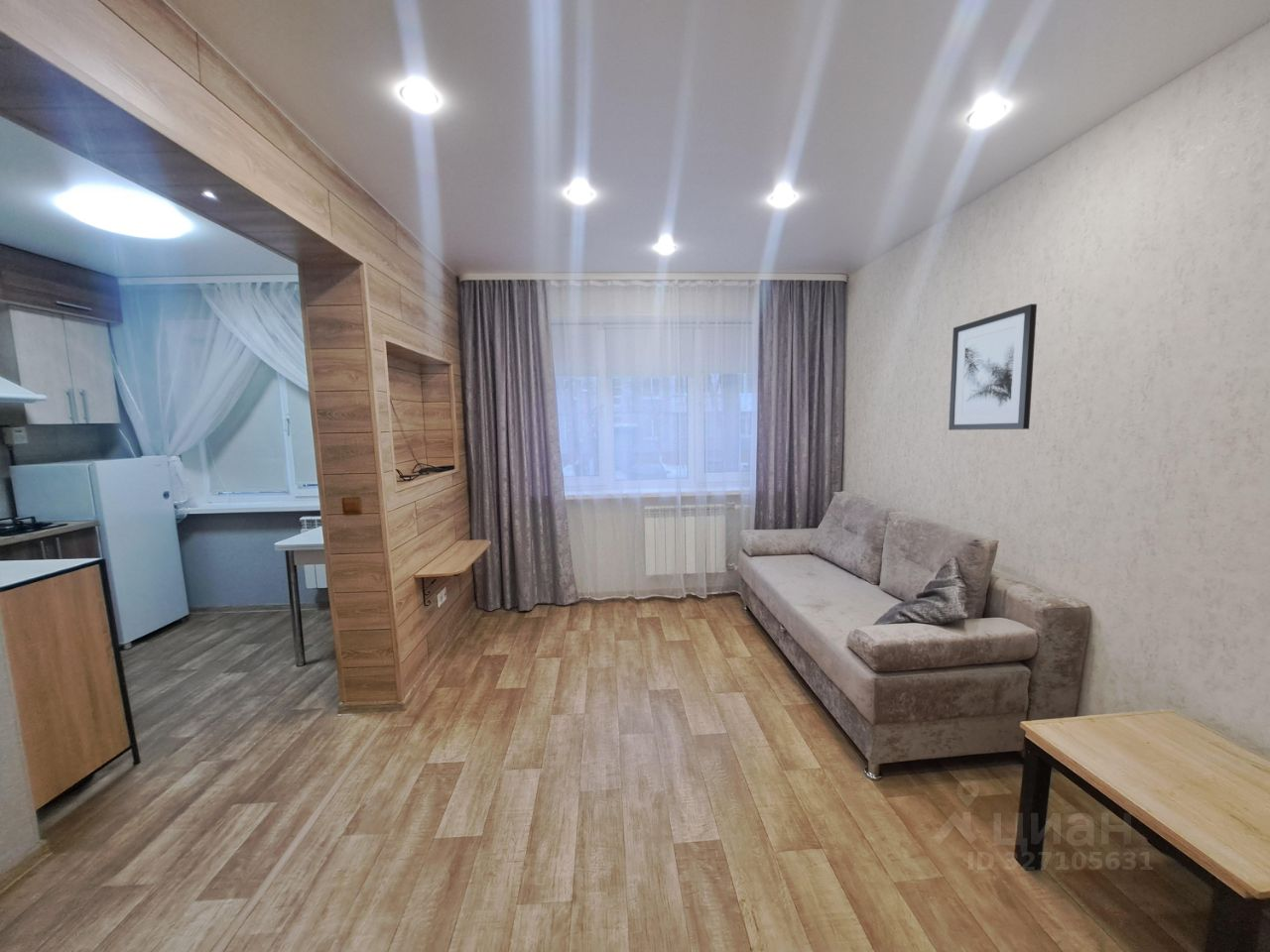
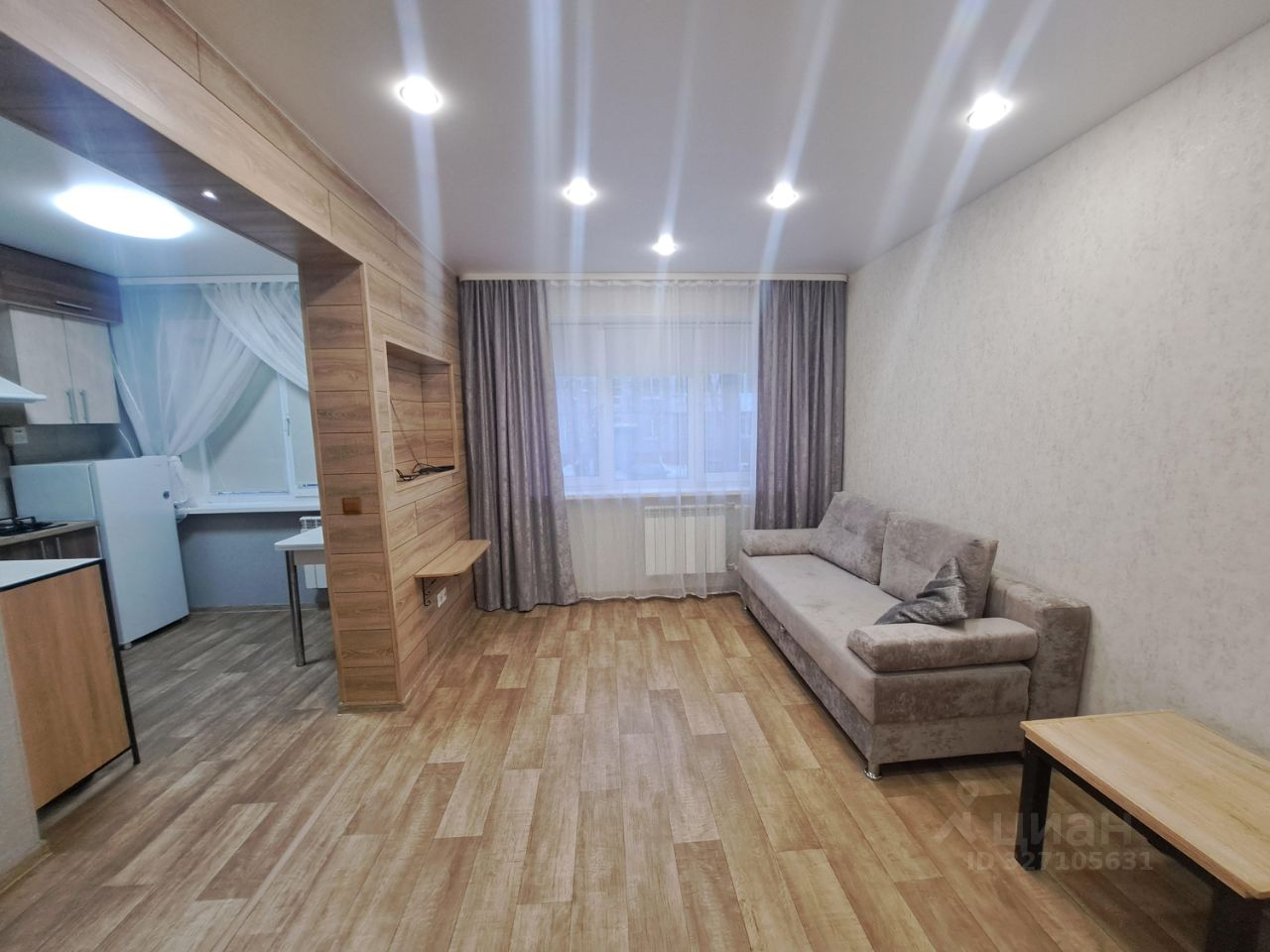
- wall art [948,303,1038,431]
